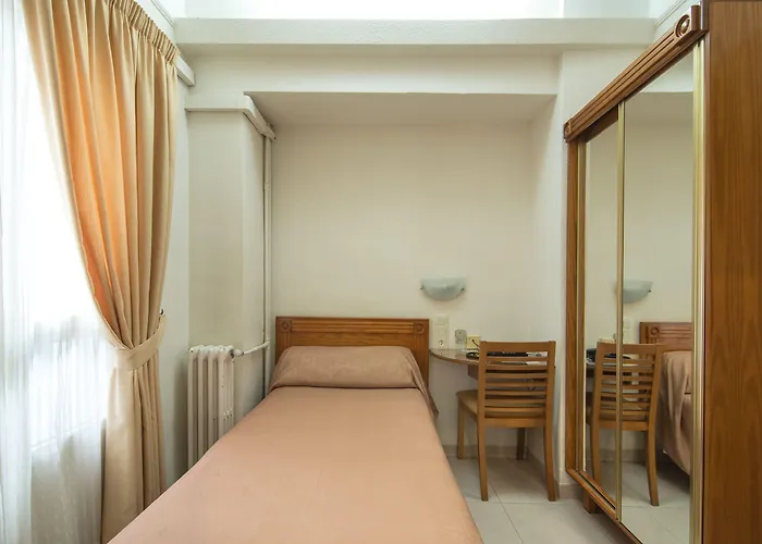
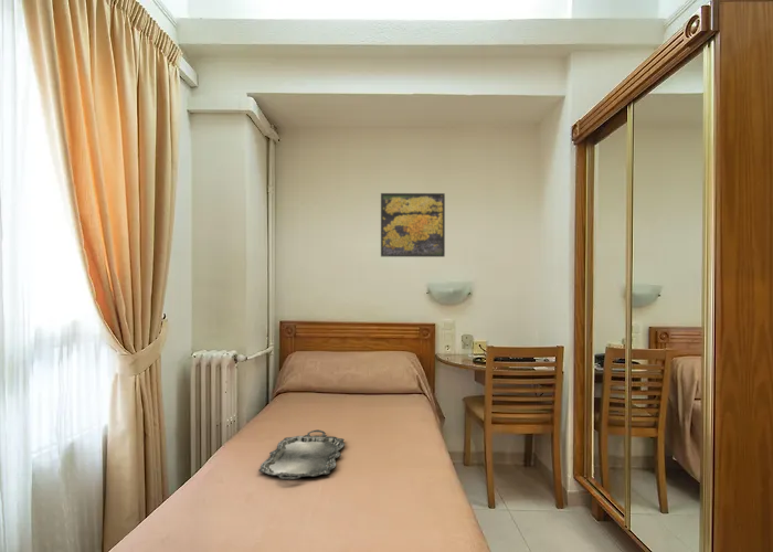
+ serving tray [257,428,346,481]
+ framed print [380,192,446,258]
